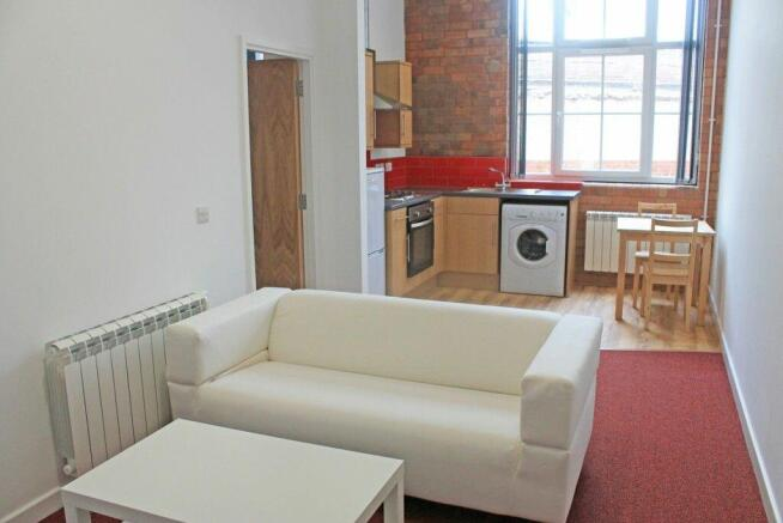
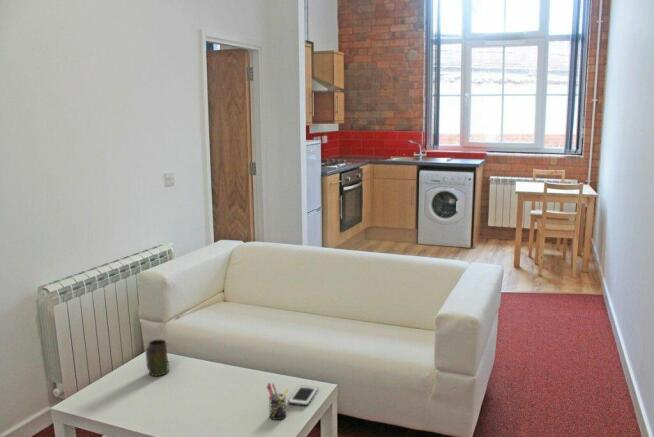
+ pen holder [266,382,290,421]
+ mug [145,338,170,377]
+ cell phone [288,385,319,406]
